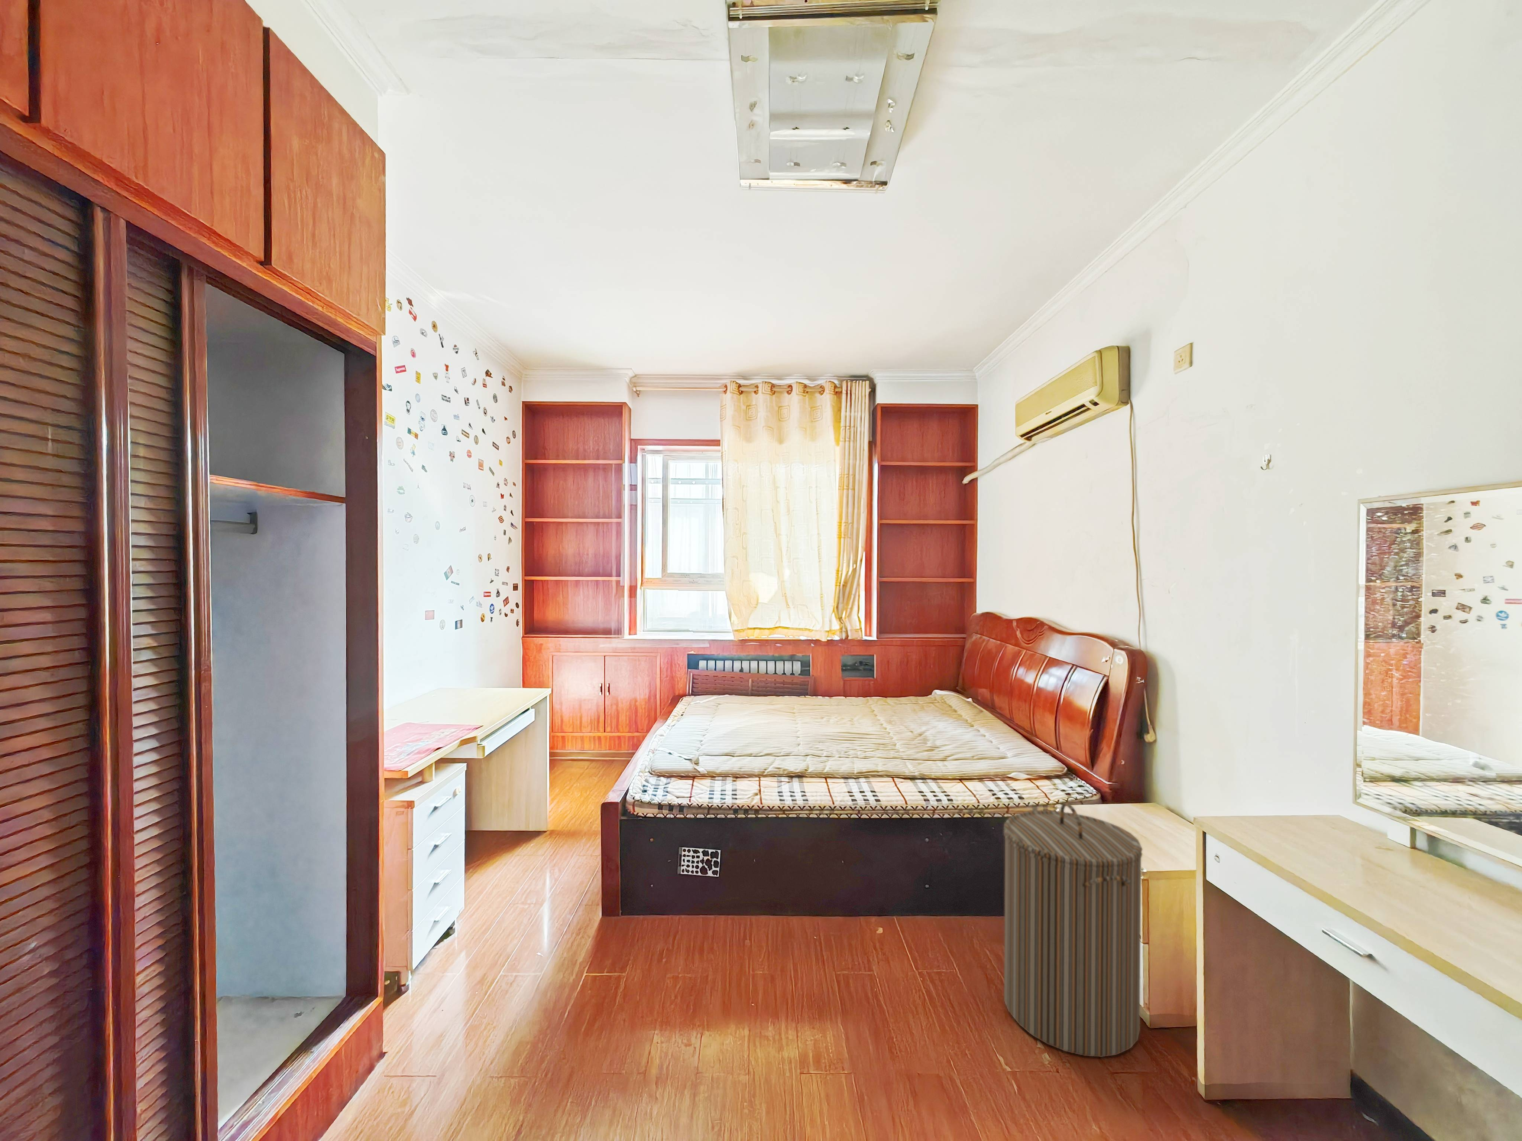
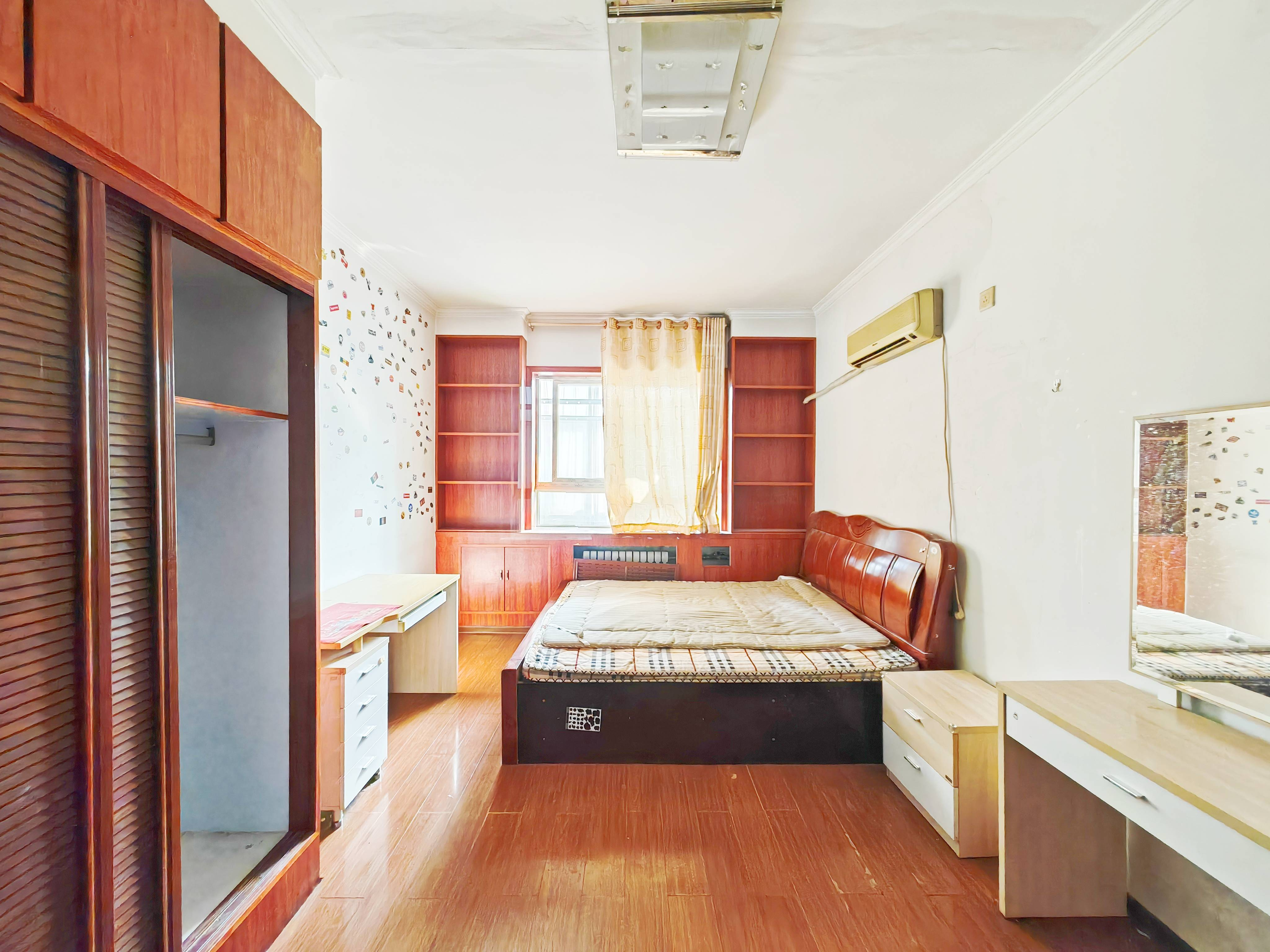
- laundry hamper [1003,802,1143,1057]
